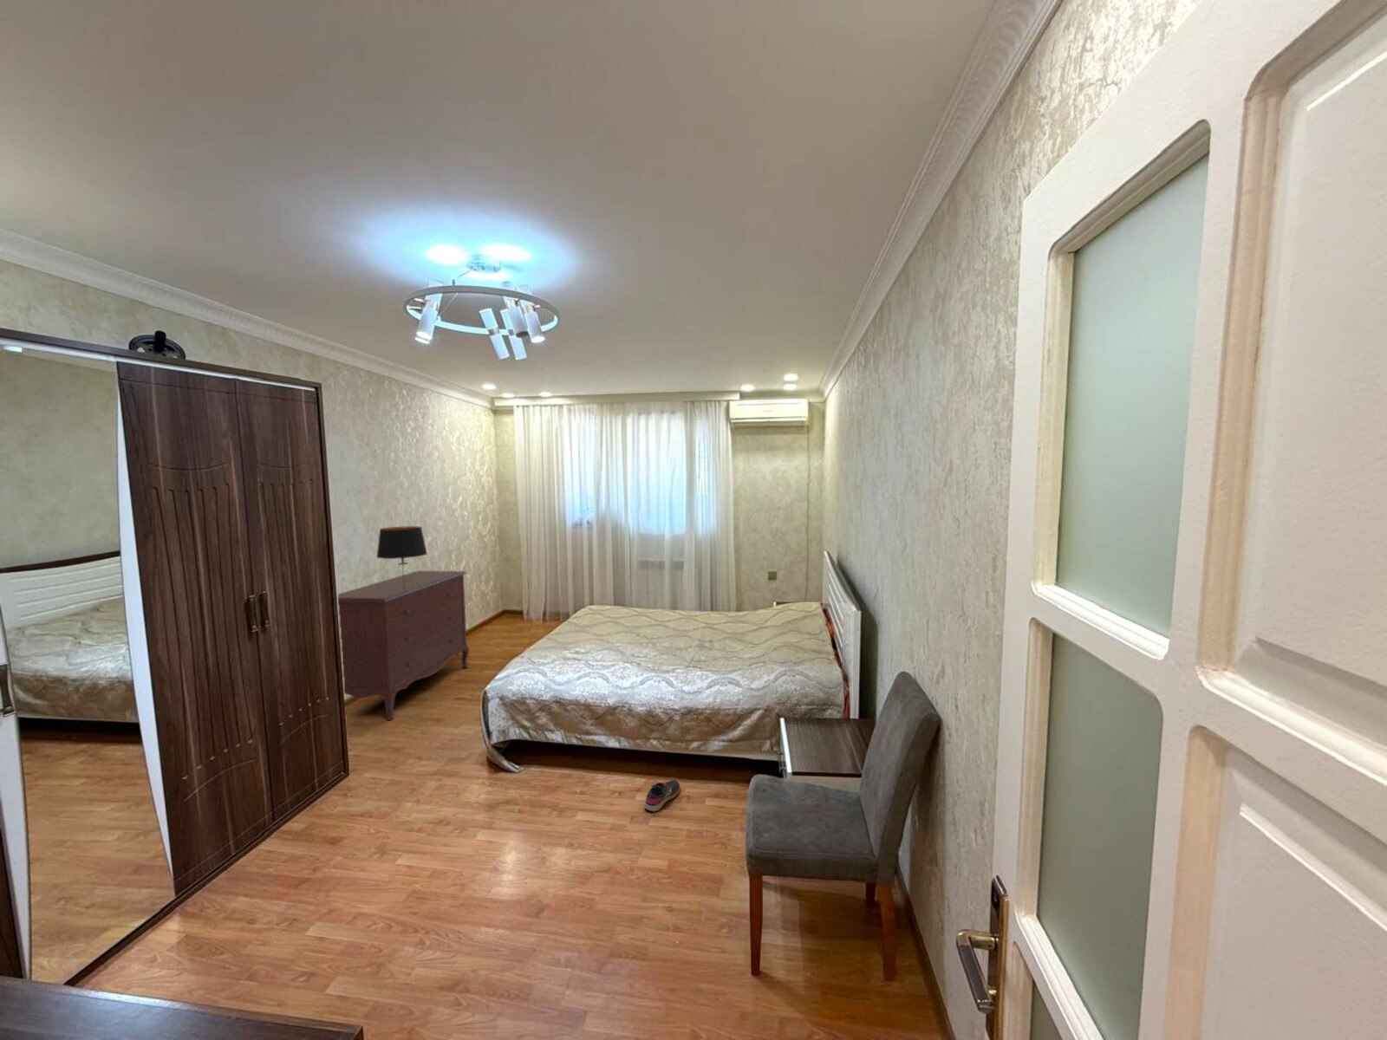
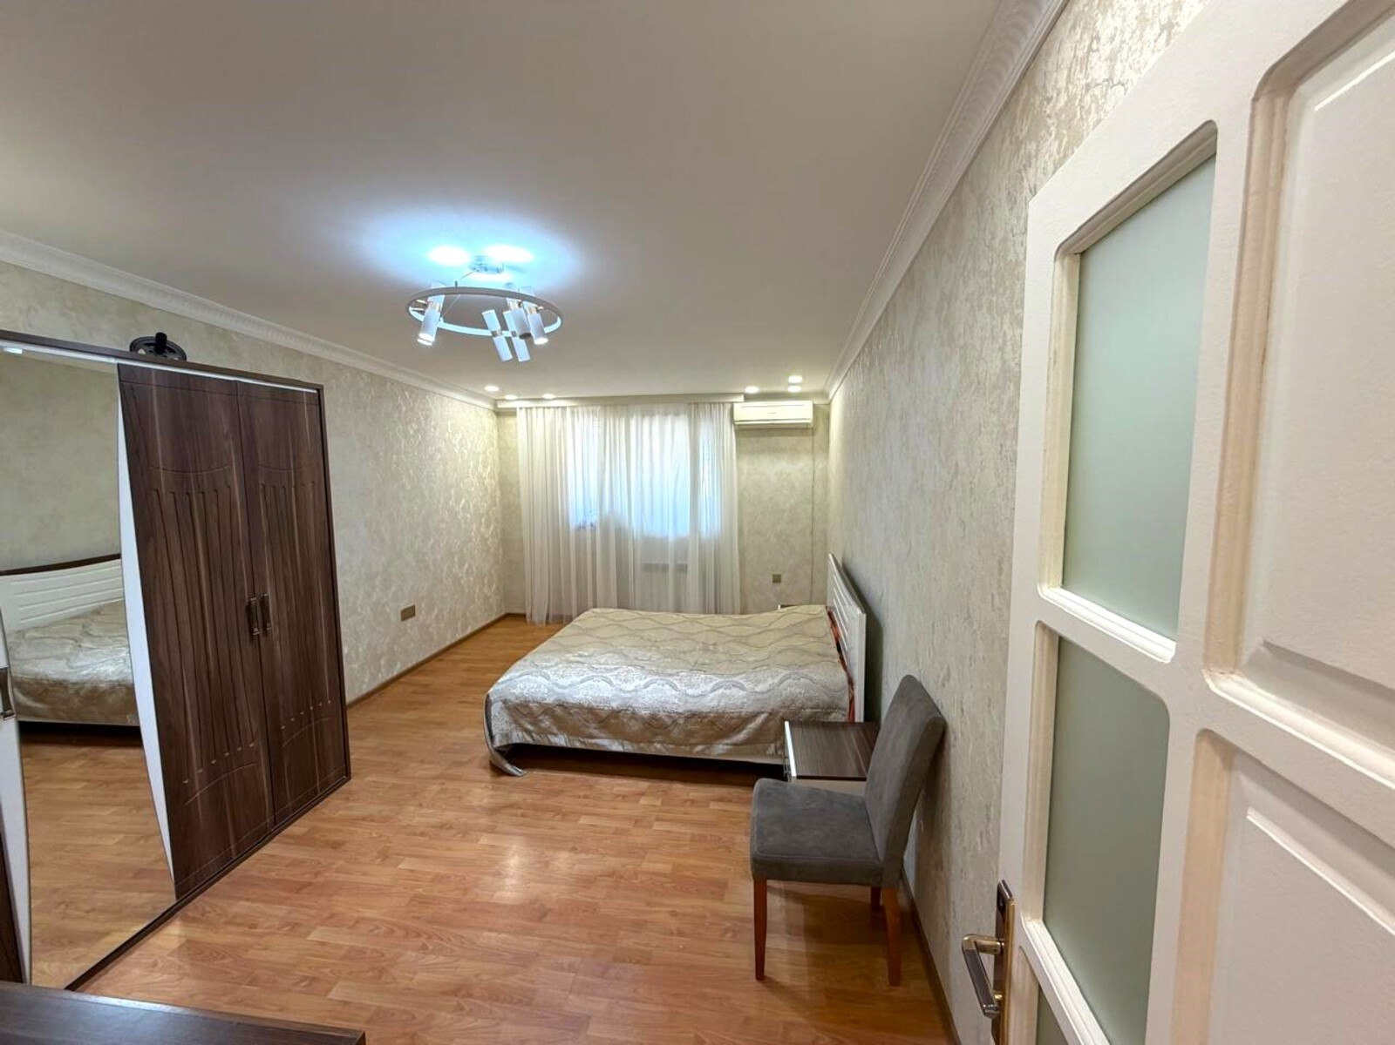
- shoe [643,779,680,813]
- dresser [337,569,470,721]
- table lamp [376,525,428,586]
